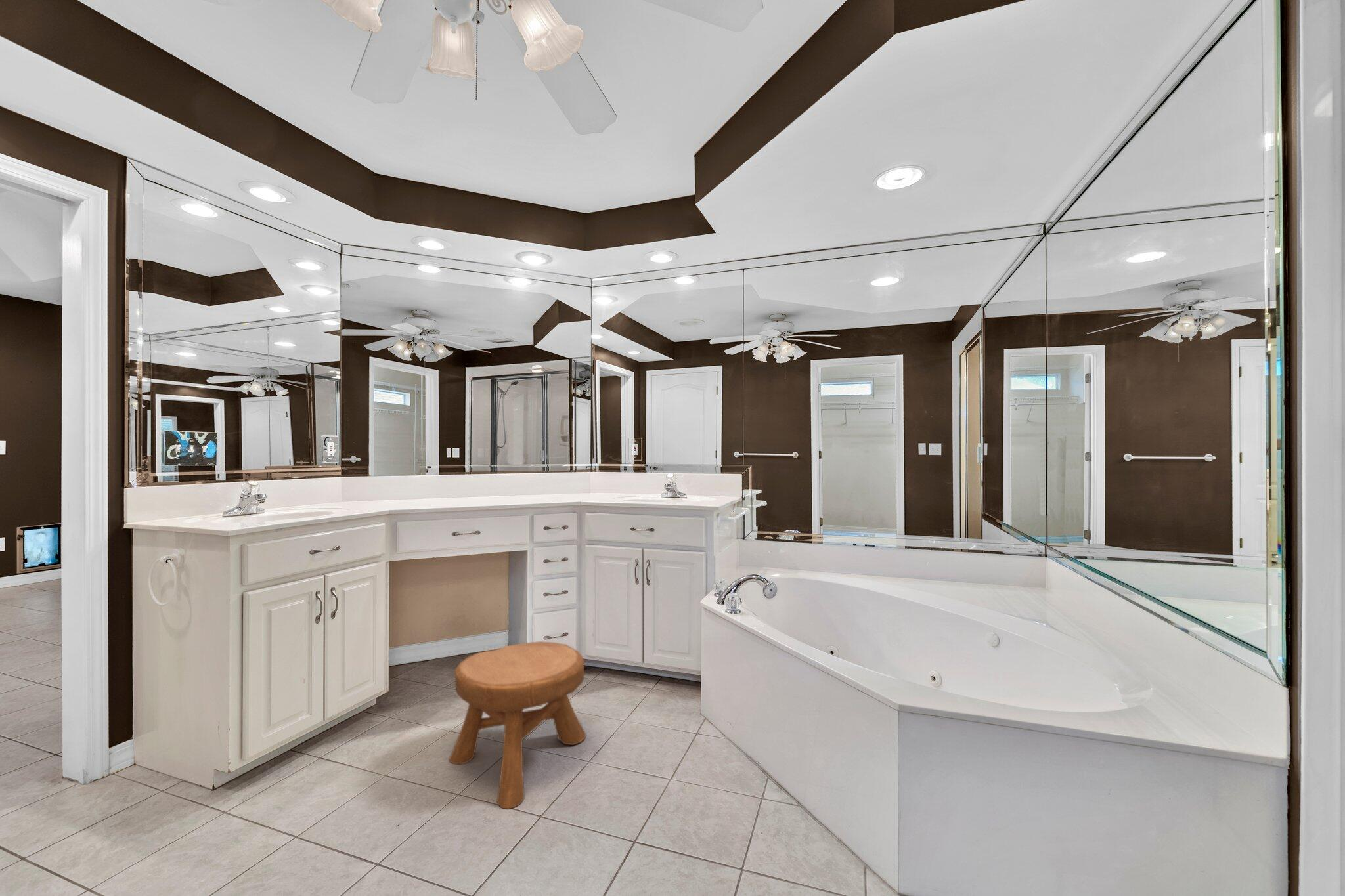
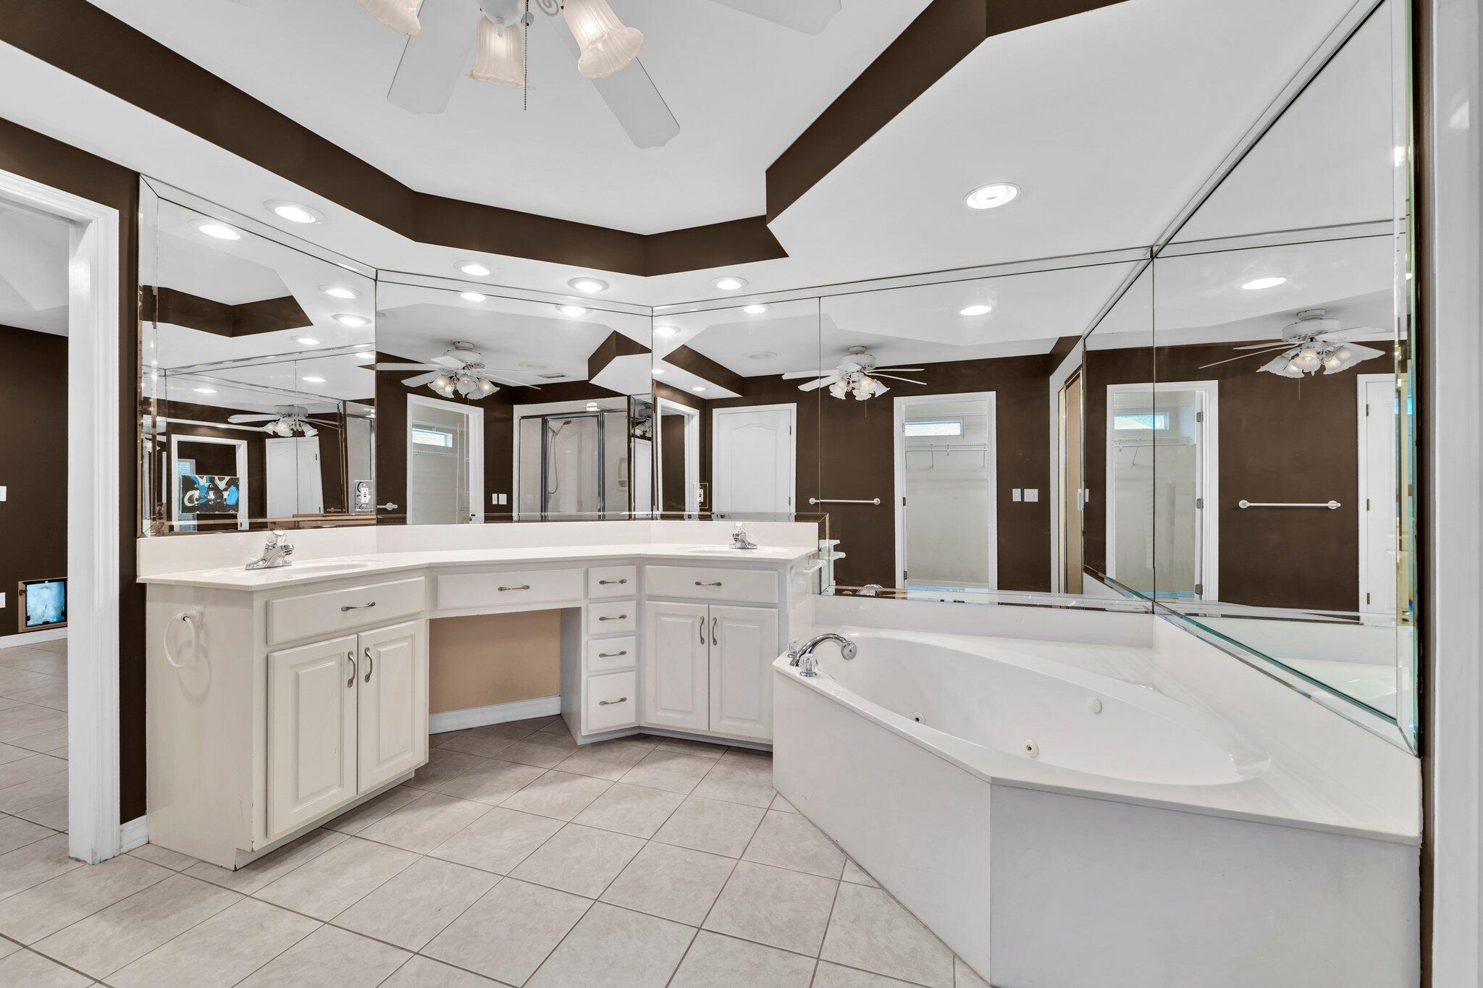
- stool [448,641,587,809]
